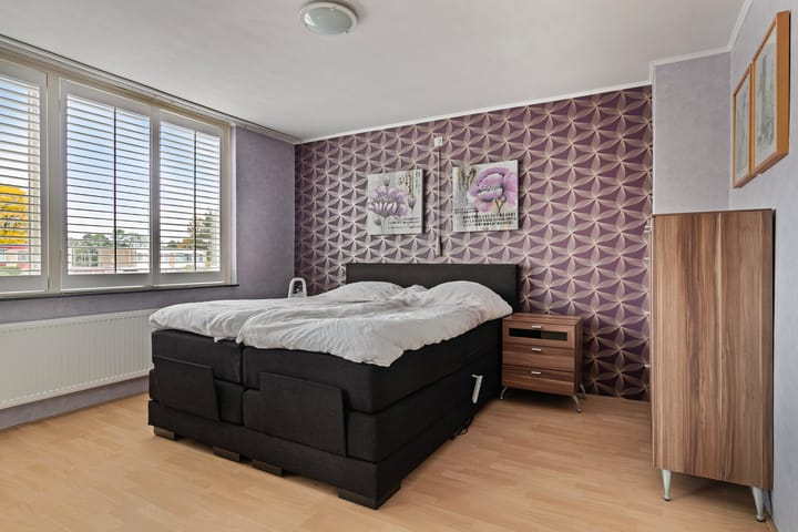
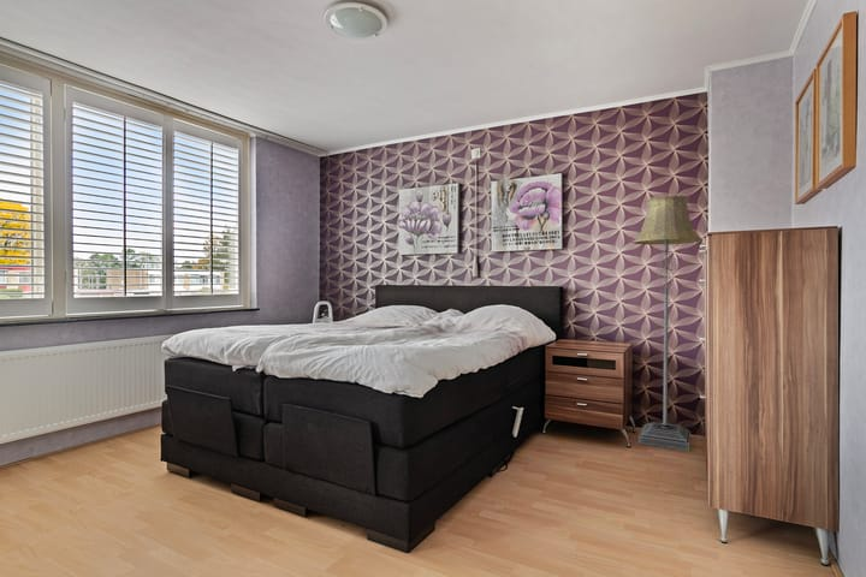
+ floor lamp [631,195,704,452]
